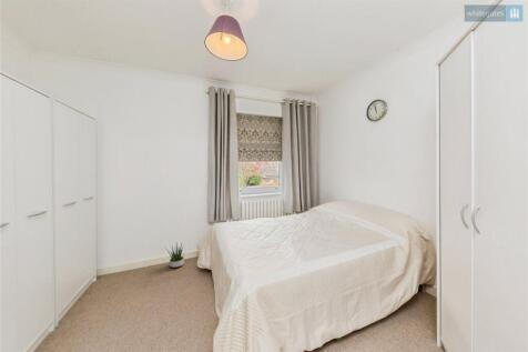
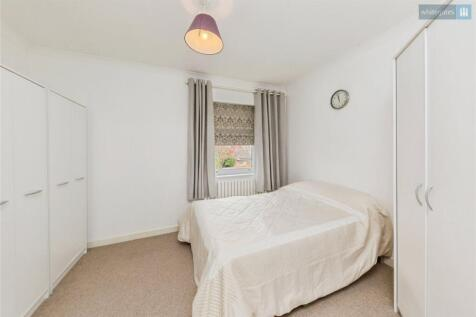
- potted plant [164,242,186,269]
